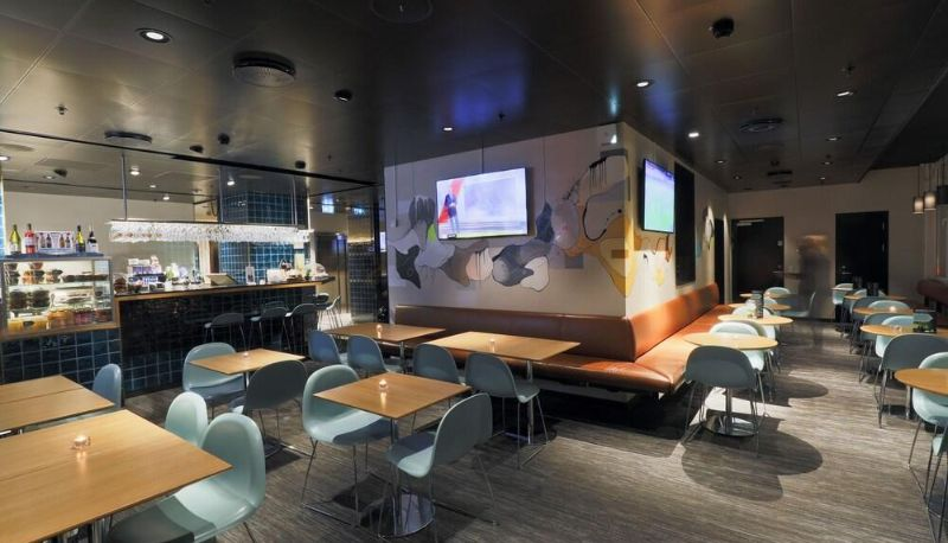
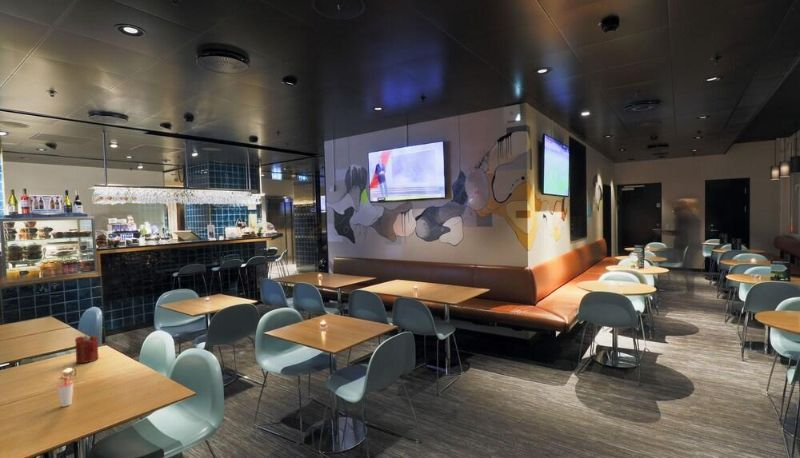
+ candle [74,334,100,364]
+ cup [56,377,74,408]
